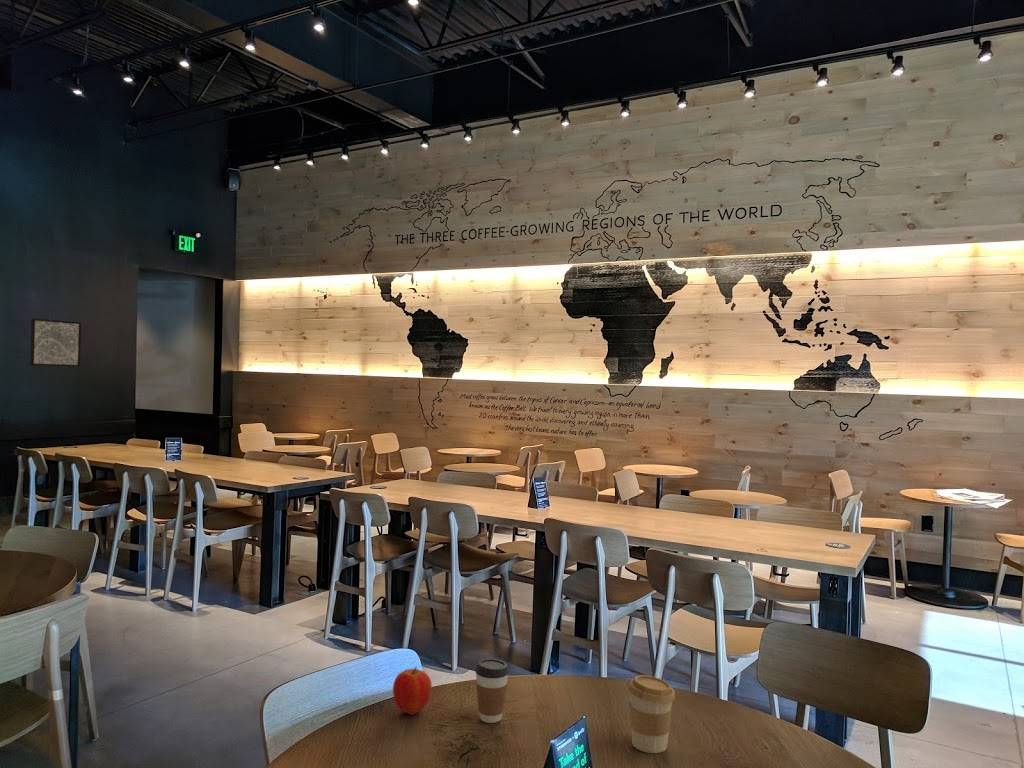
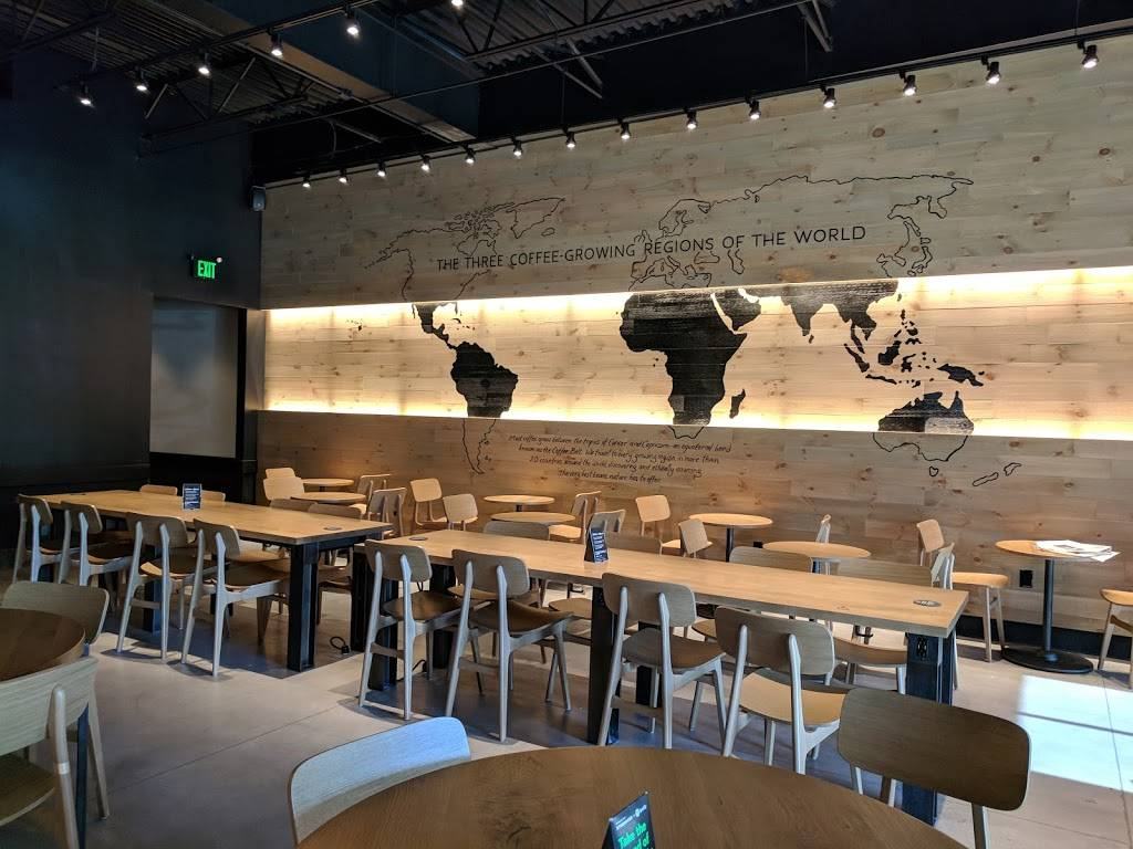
- coffee cup [474,658,510,724]
- wall art [29,318,82,368]
- apple [392,666,433,716]
- coffee cup [627,674,676,754]
